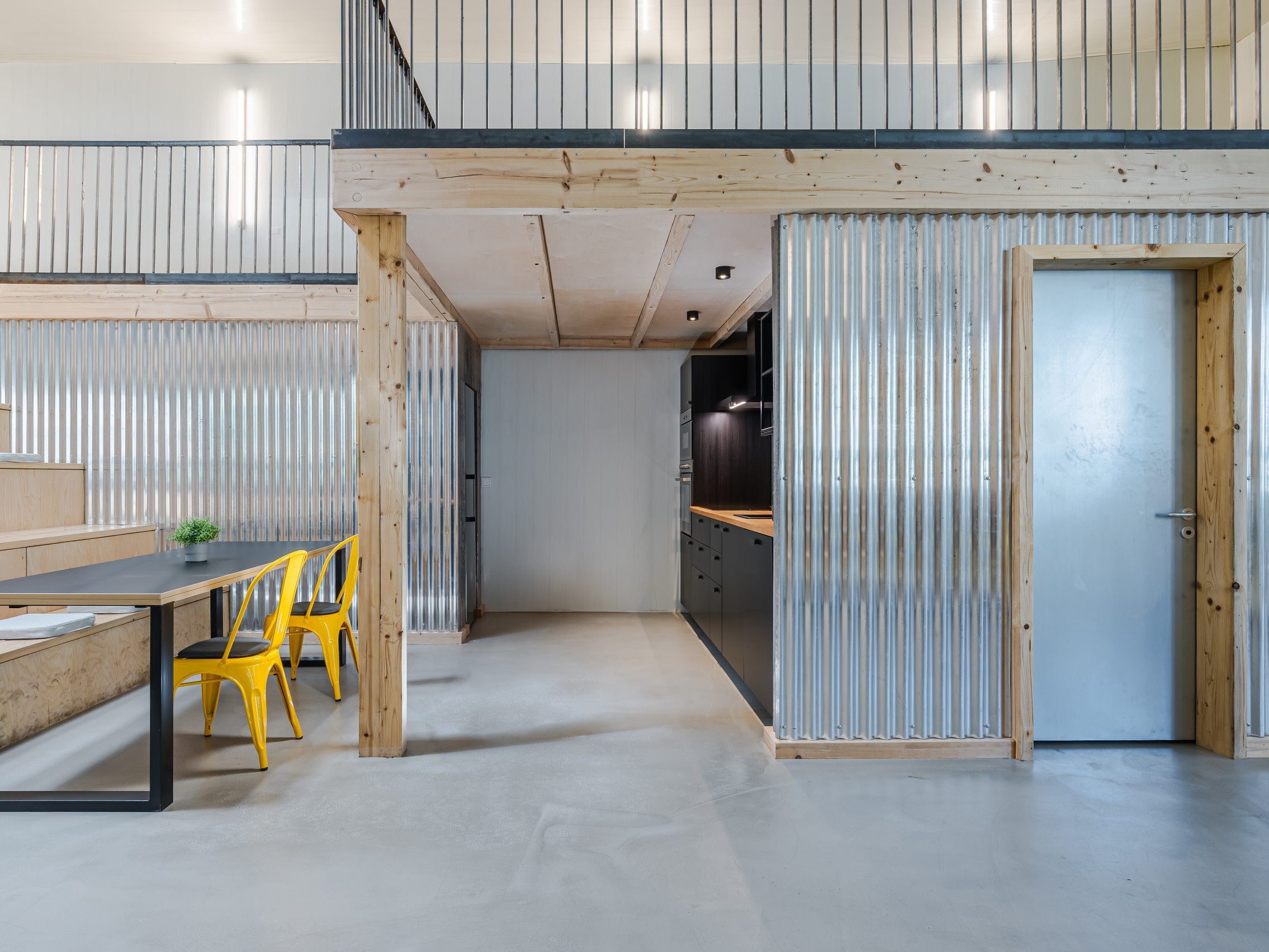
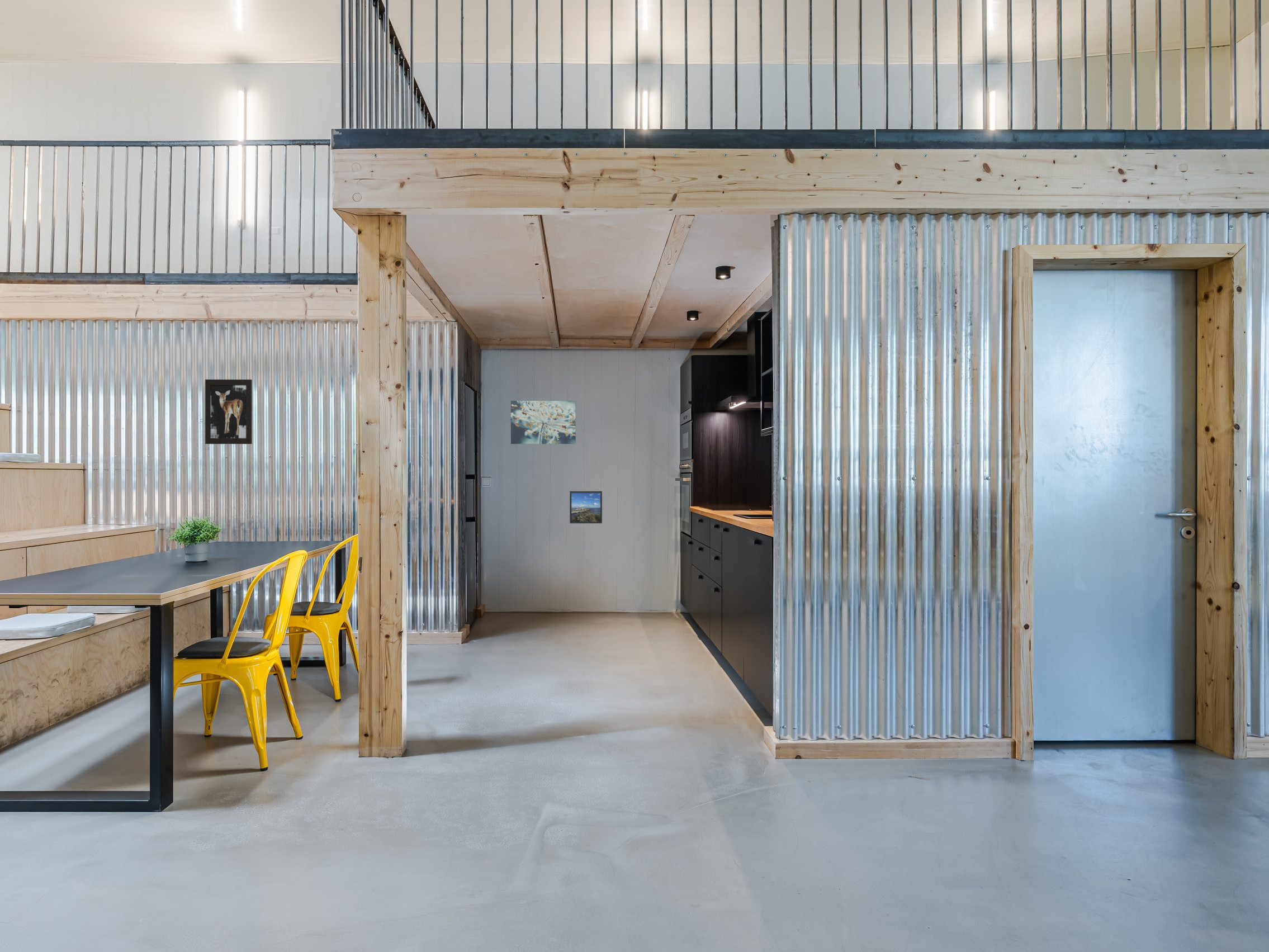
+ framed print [569,491,603,524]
+ wall art [510,400,576,444]
+ wall art [205,379,253,444]
